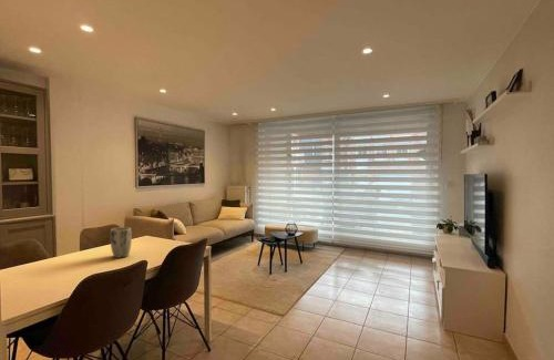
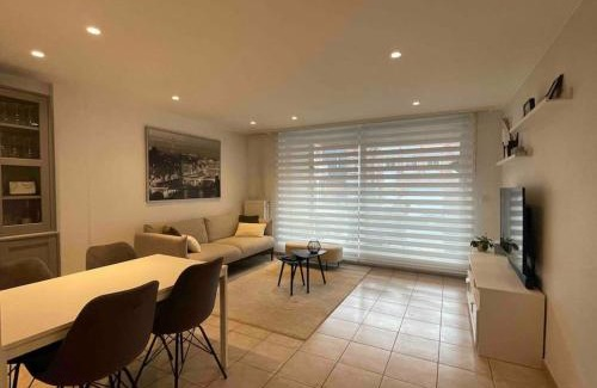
- plant pot [110,226,133,259]
